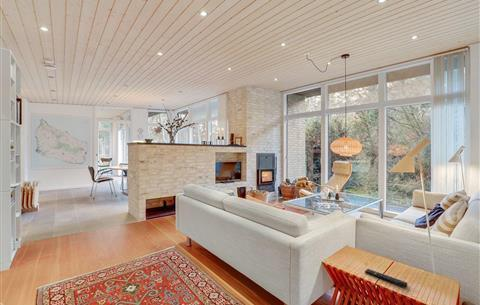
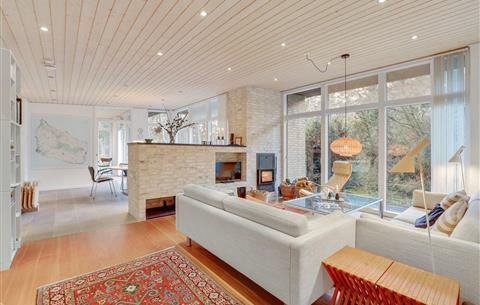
- remote control [364,268,408,288]
